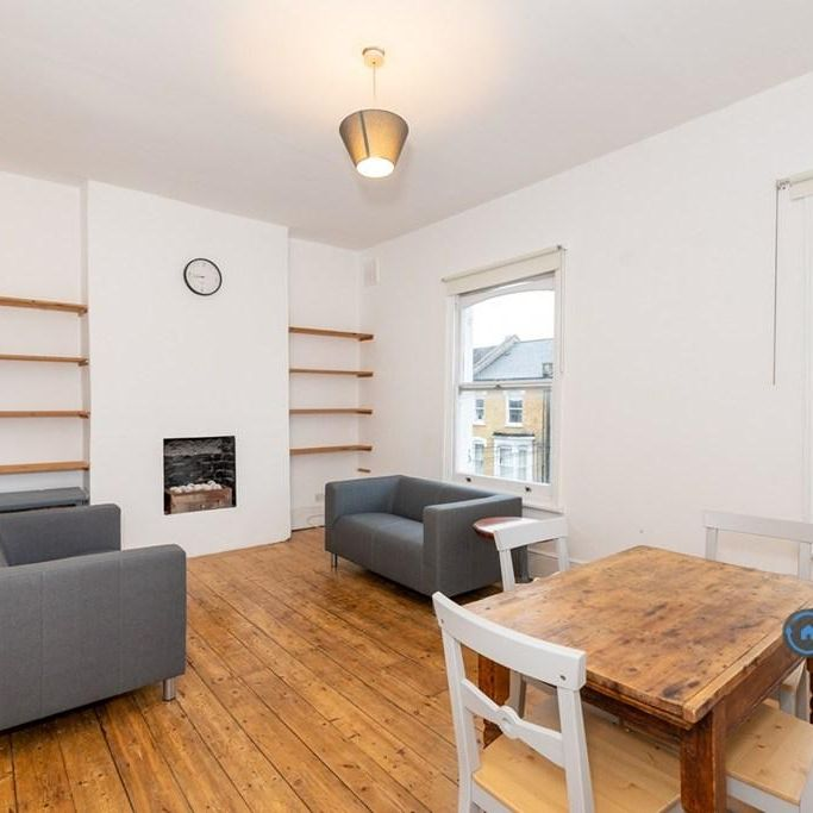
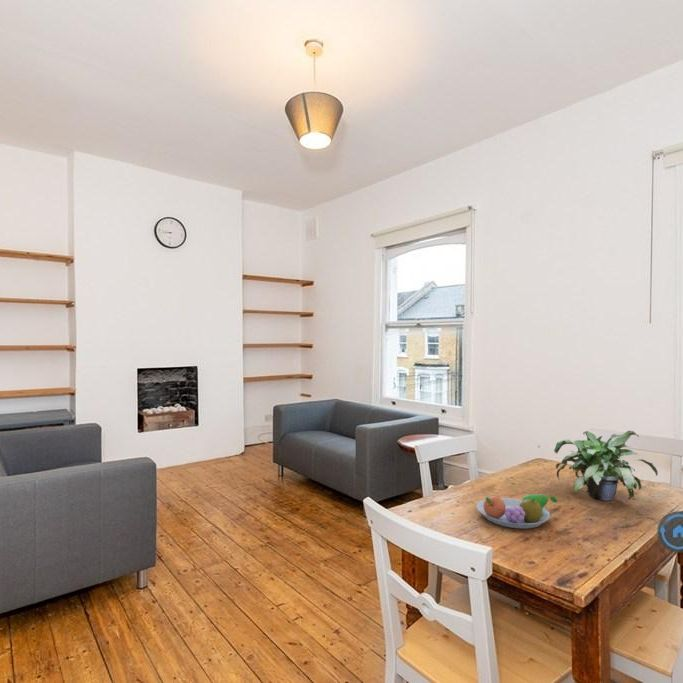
+ fruit bowl [476,493,558,530]
+ potted plant [553,430,659,501]
